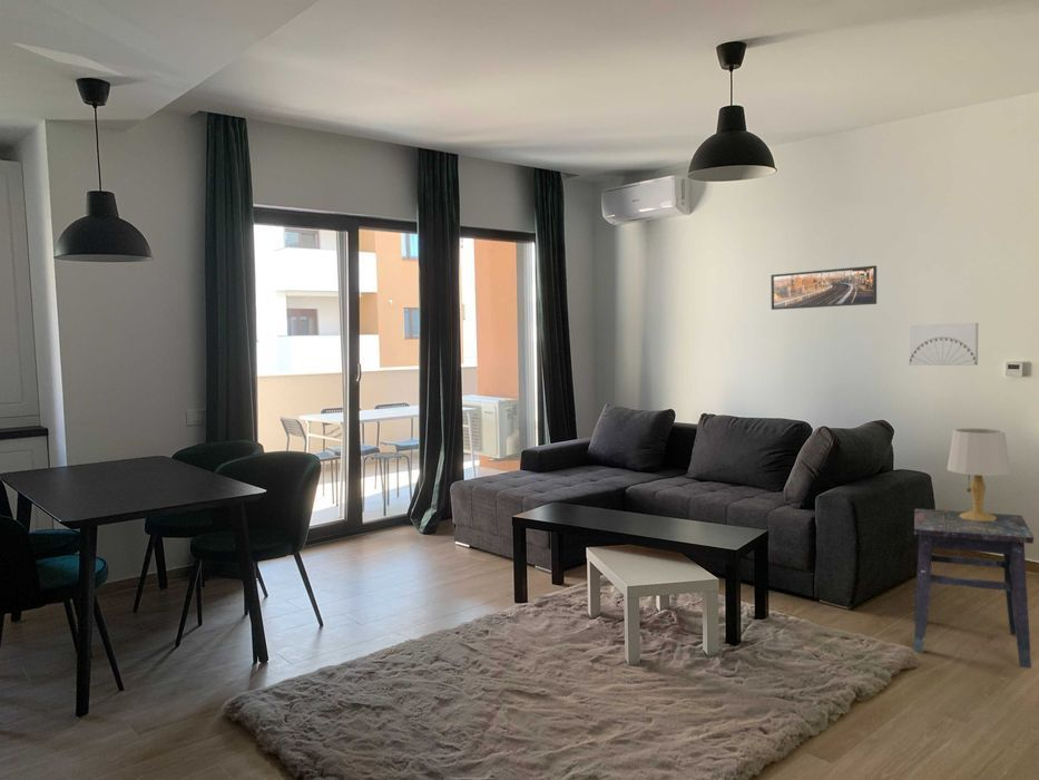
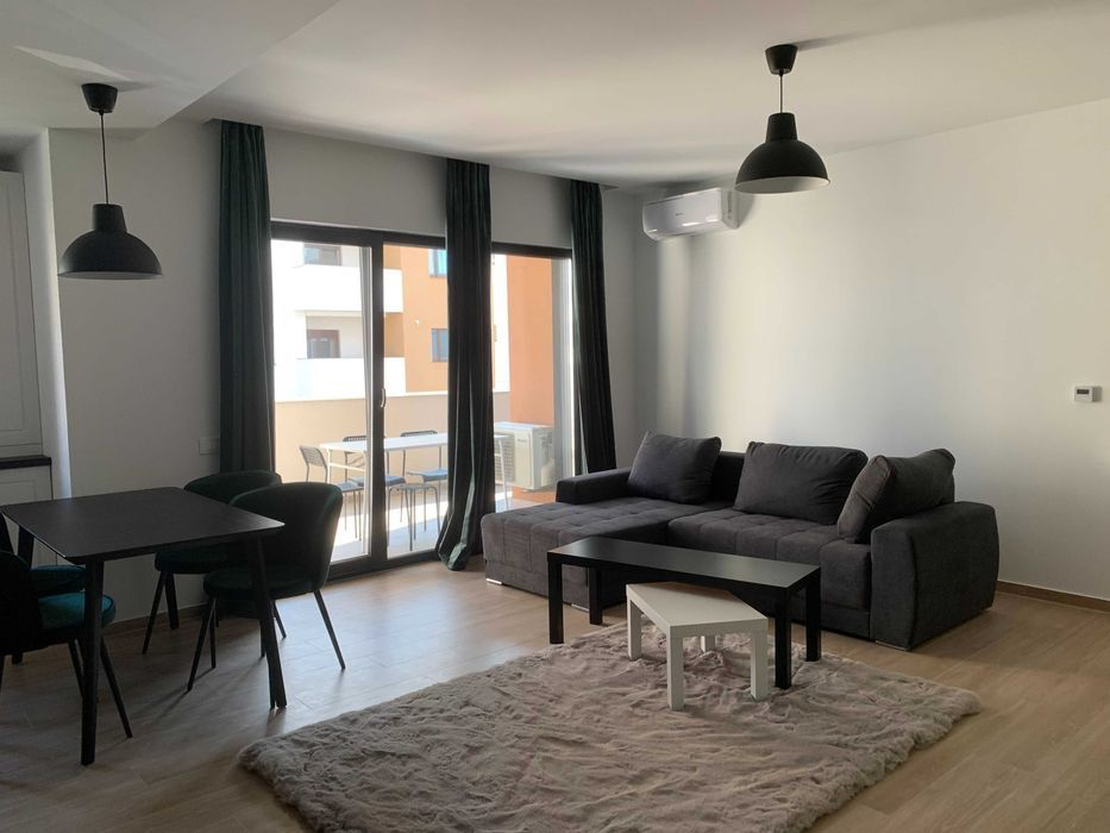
- wall art [909,322,979,367]
- side table [912,507,1035,670]
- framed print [770,264,878,311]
- table lamp [947,427,1011,521]
